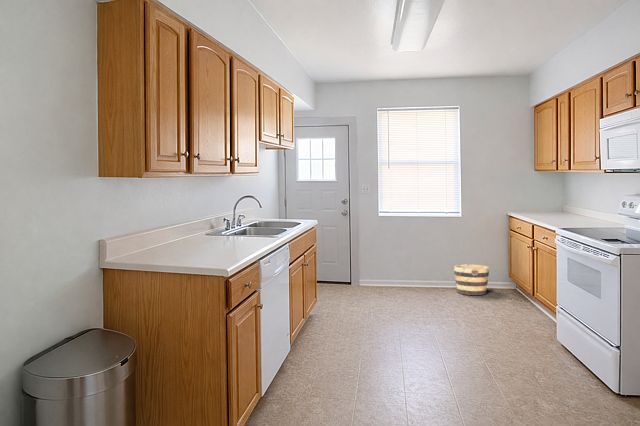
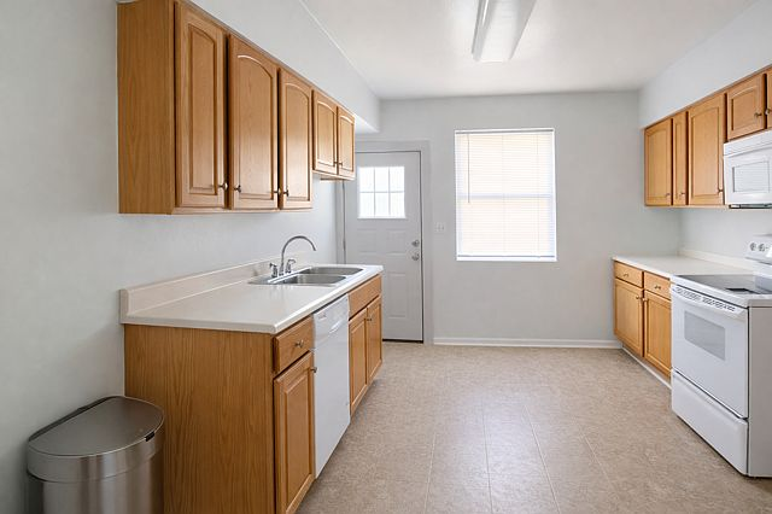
- bucket [453,264,490,296]
